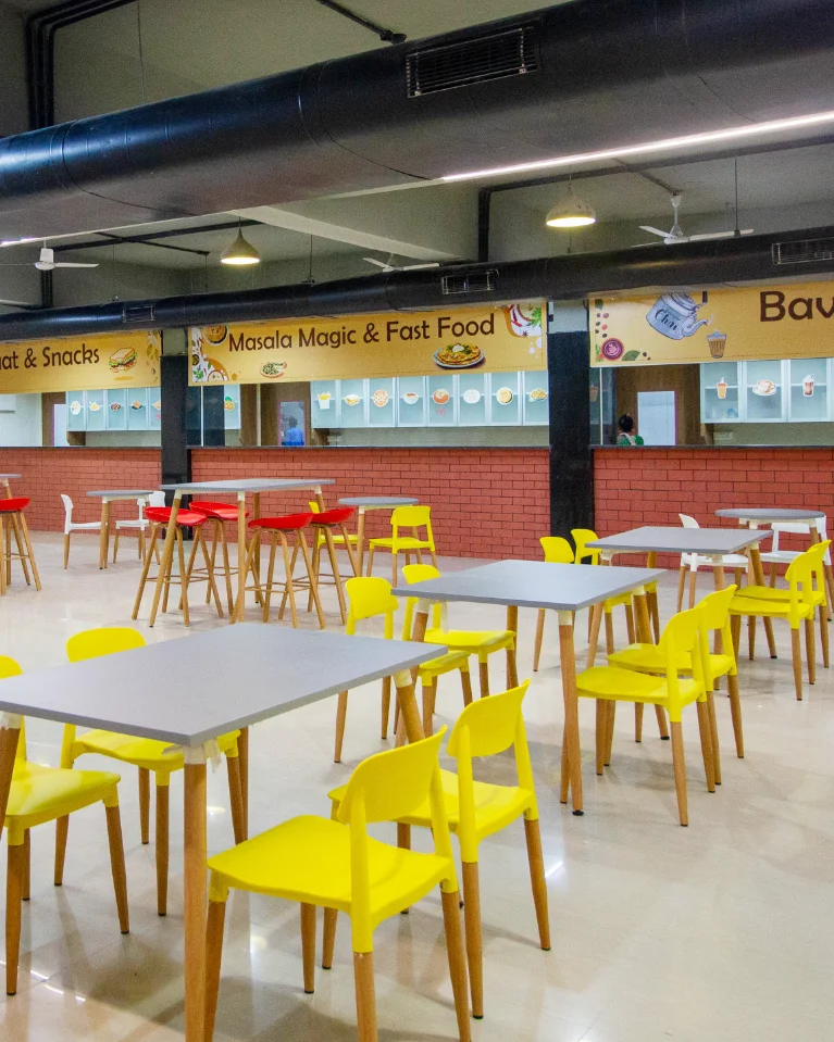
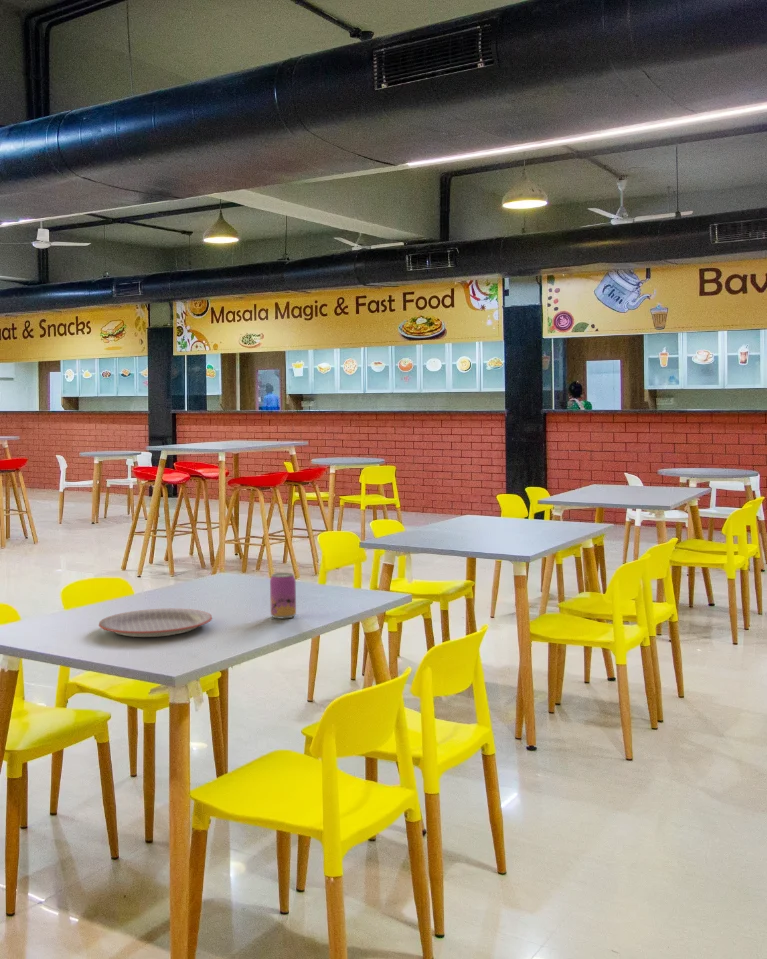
+ plate [98,608,213,638]
+ beverage can [269,572,297,619]
